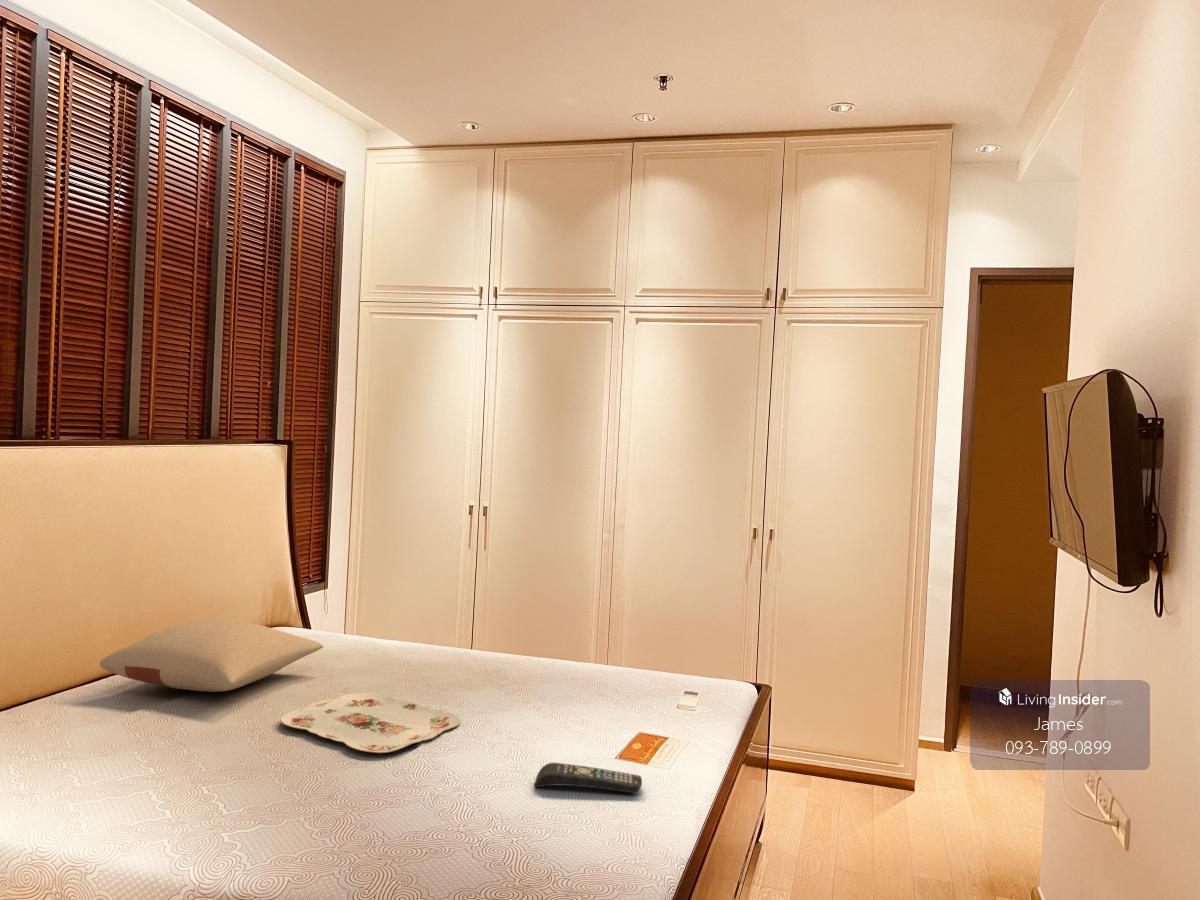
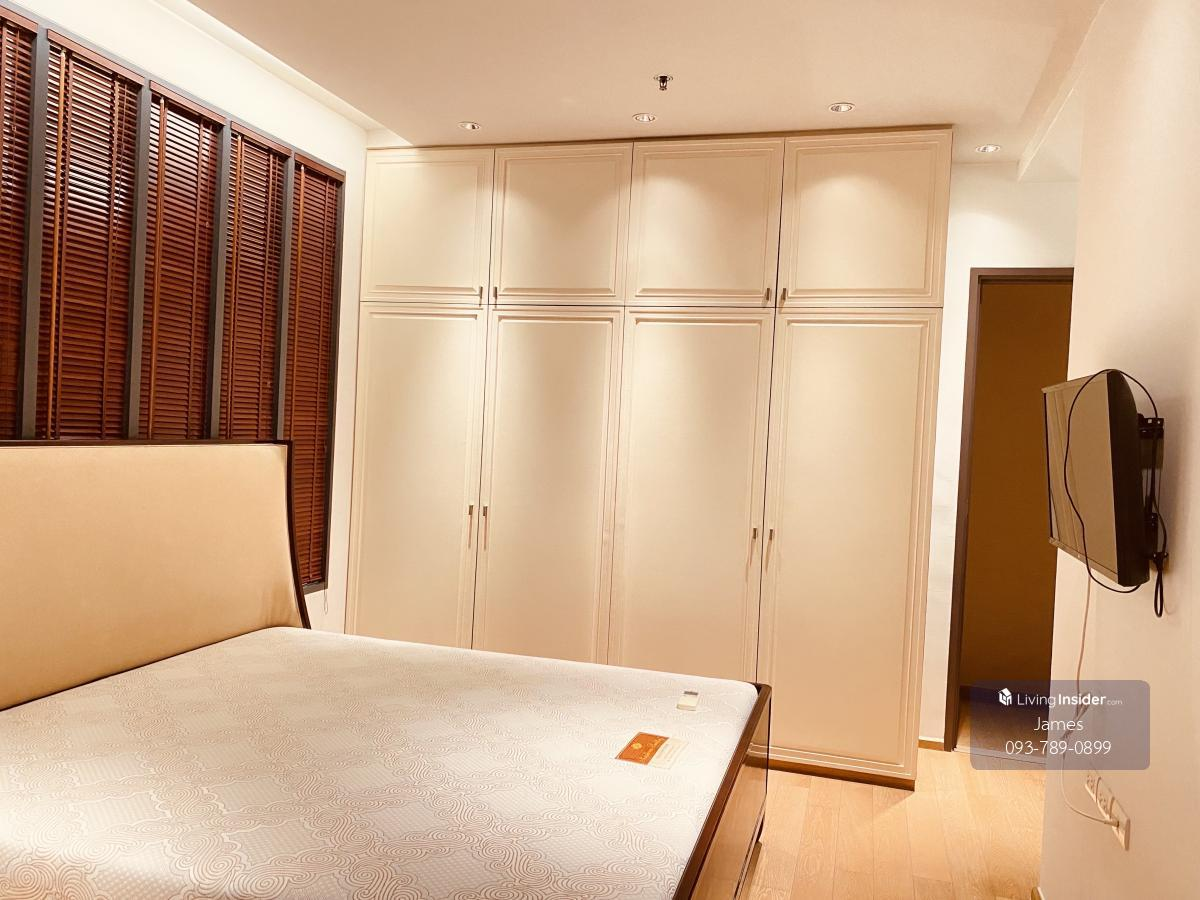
- remote control [533,762,643,794]
- serving tray [280,691,461,754]
- pillow [99,617,324,693]
